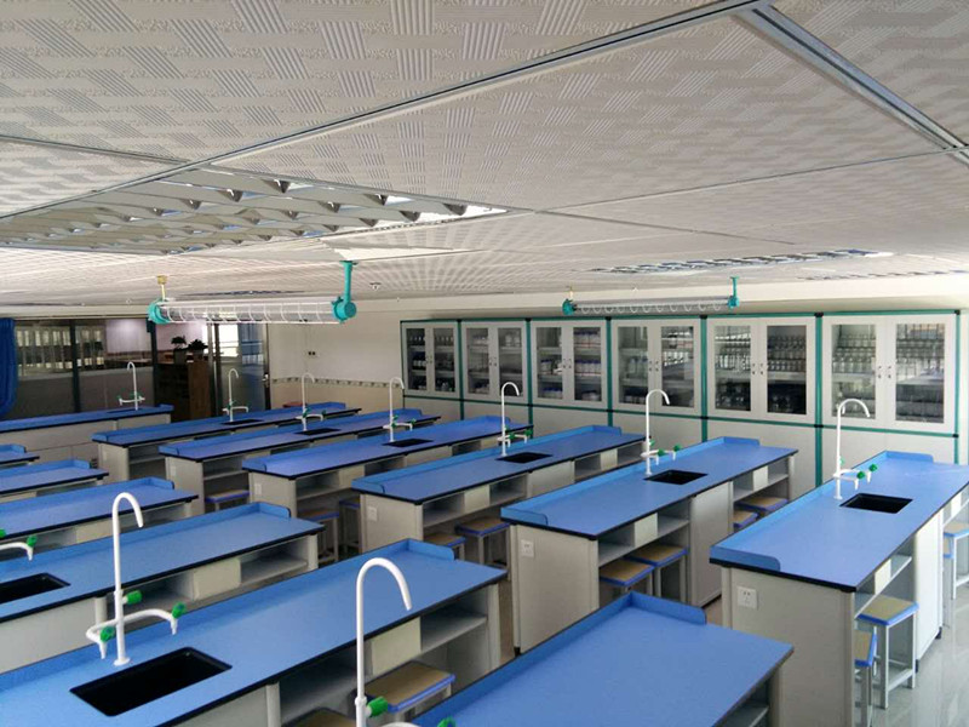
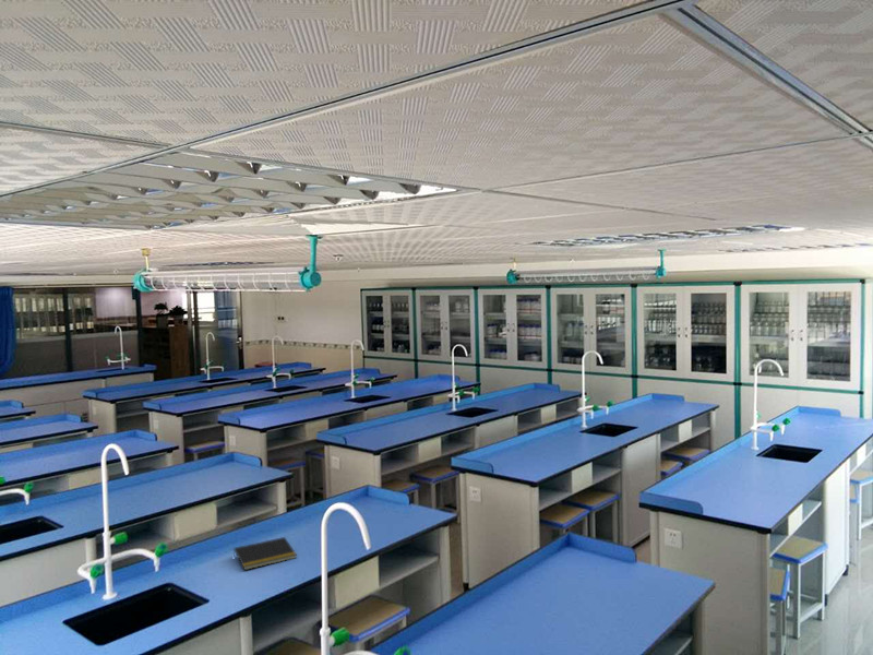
+ notepad [232,536,298,571]
